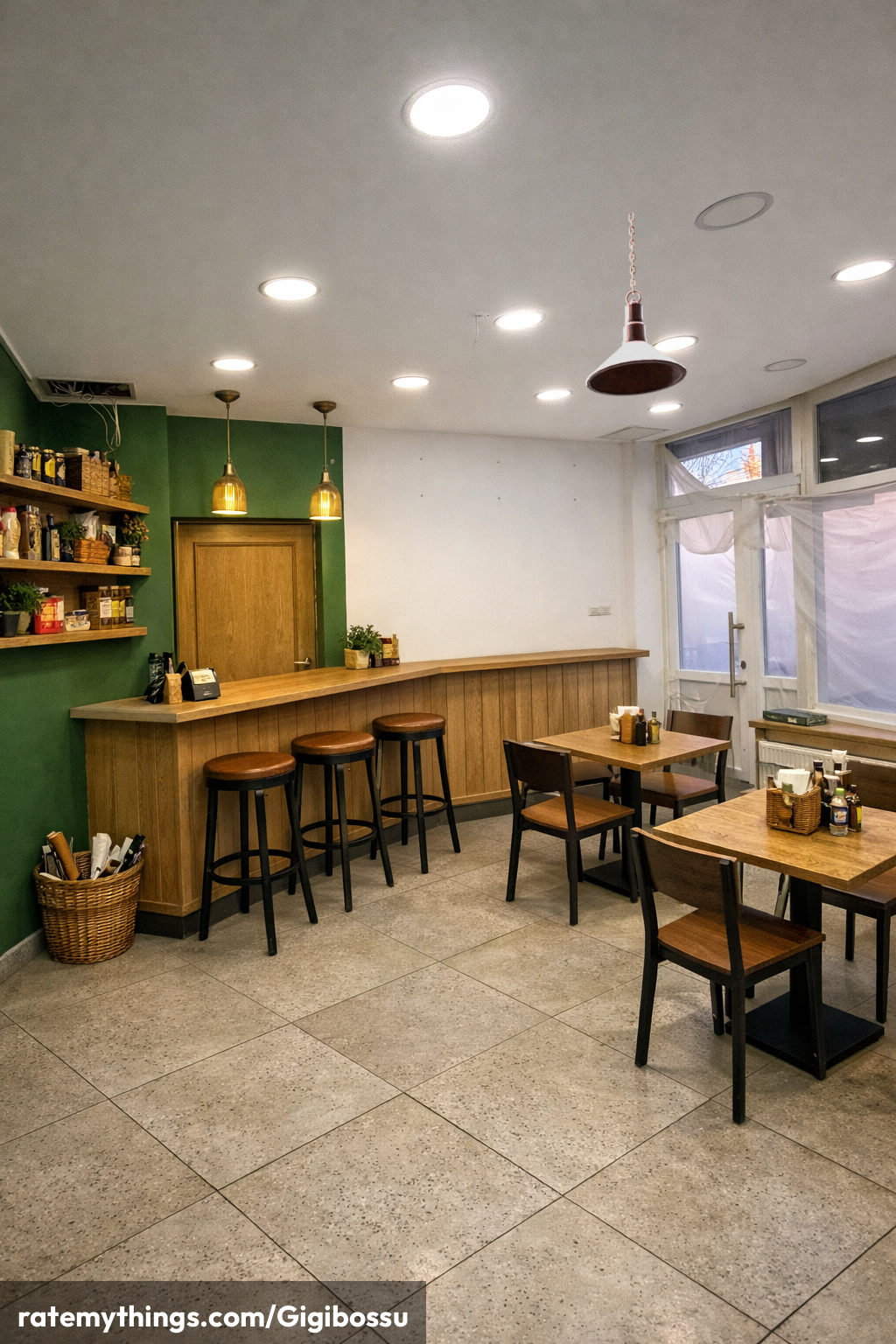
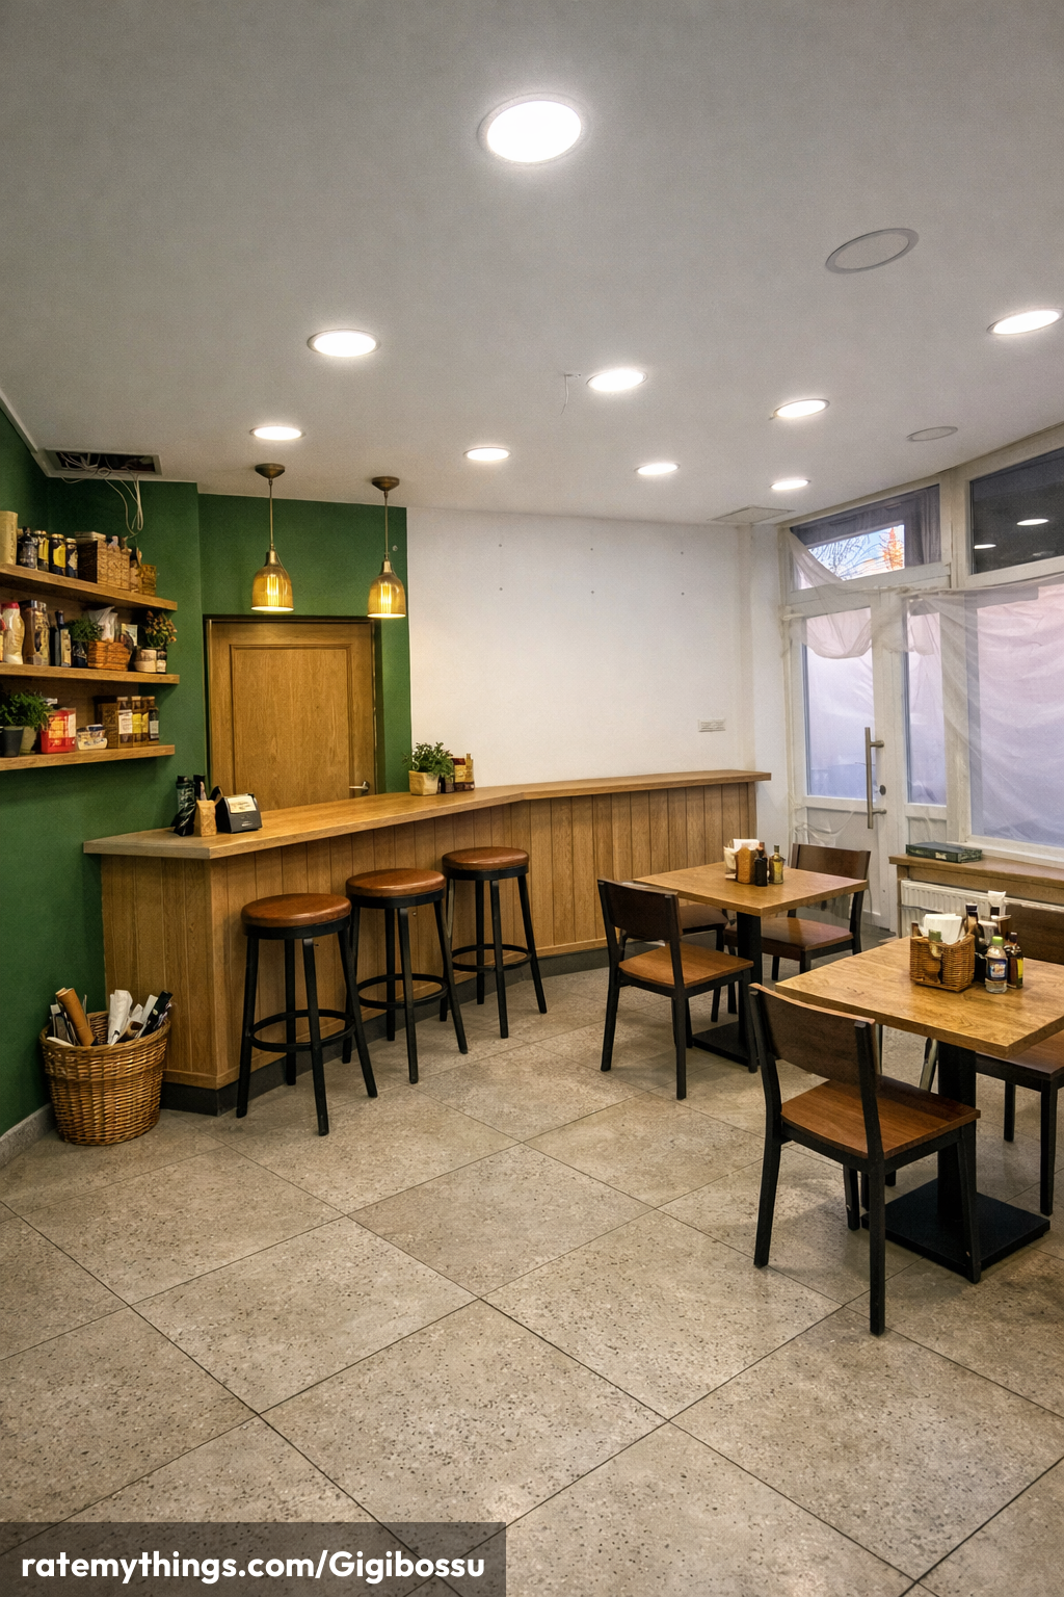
- pendant light [584,213,688,396]
